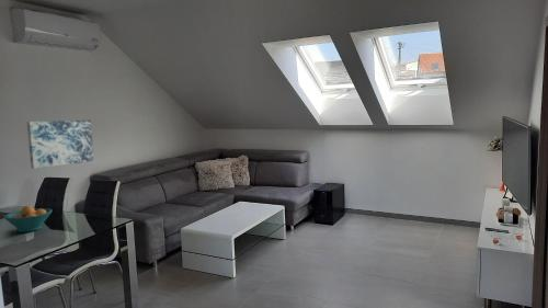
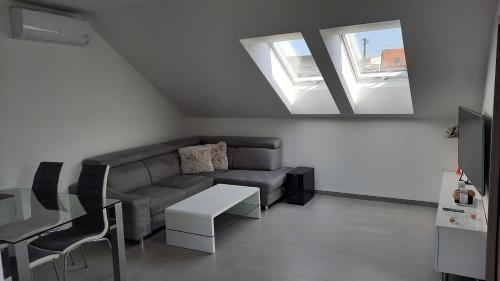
- fruit bowl [2,205,54,233]
- wall art [26,119,95,170]
